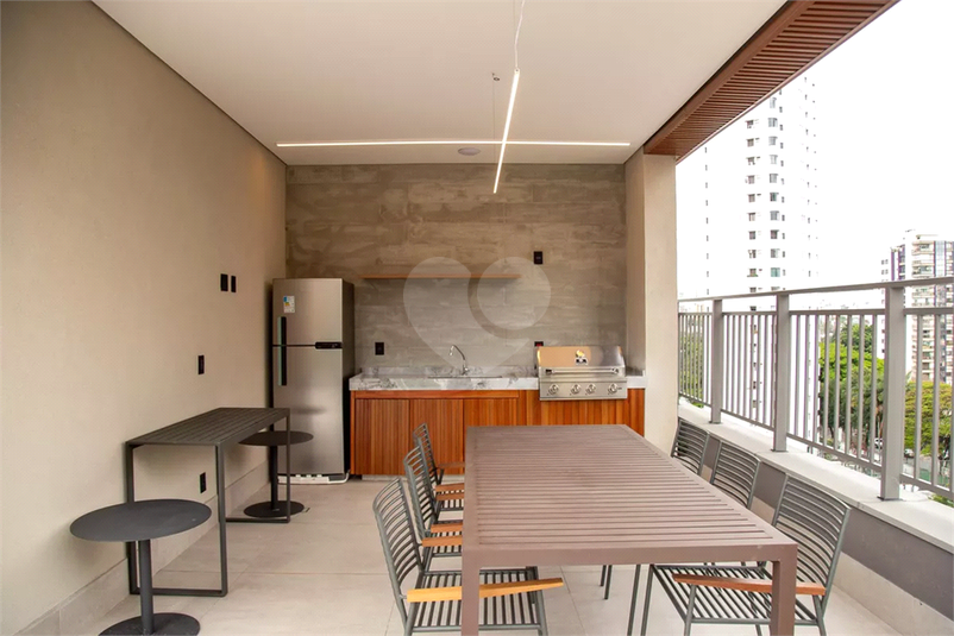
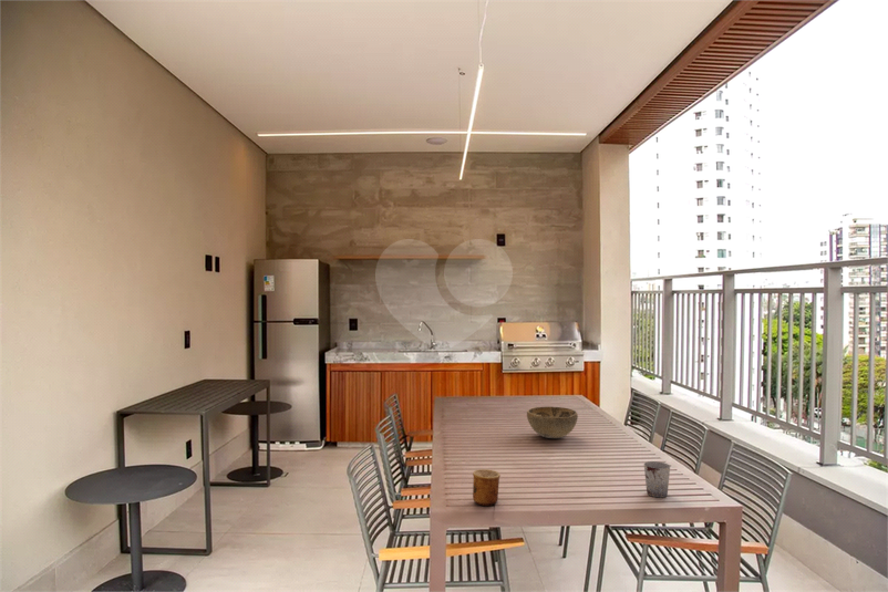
+ decorative bowl [526,405,579,439]
+ cup [472,468,502,507]
+ cup [643,460,671,498]
